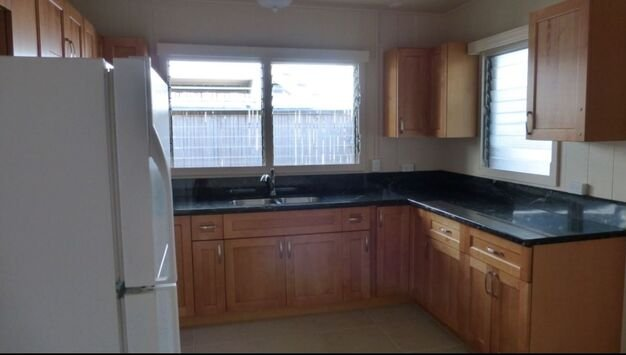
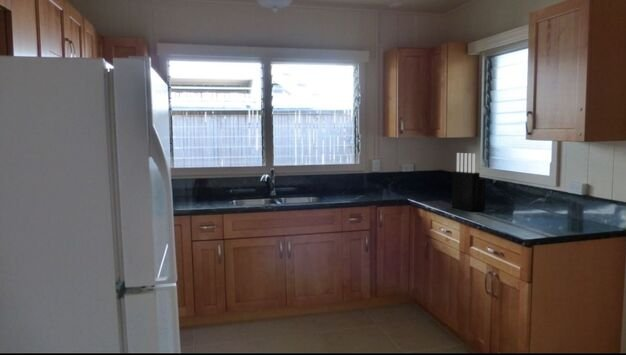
+ knife block [451,152,487,212]
